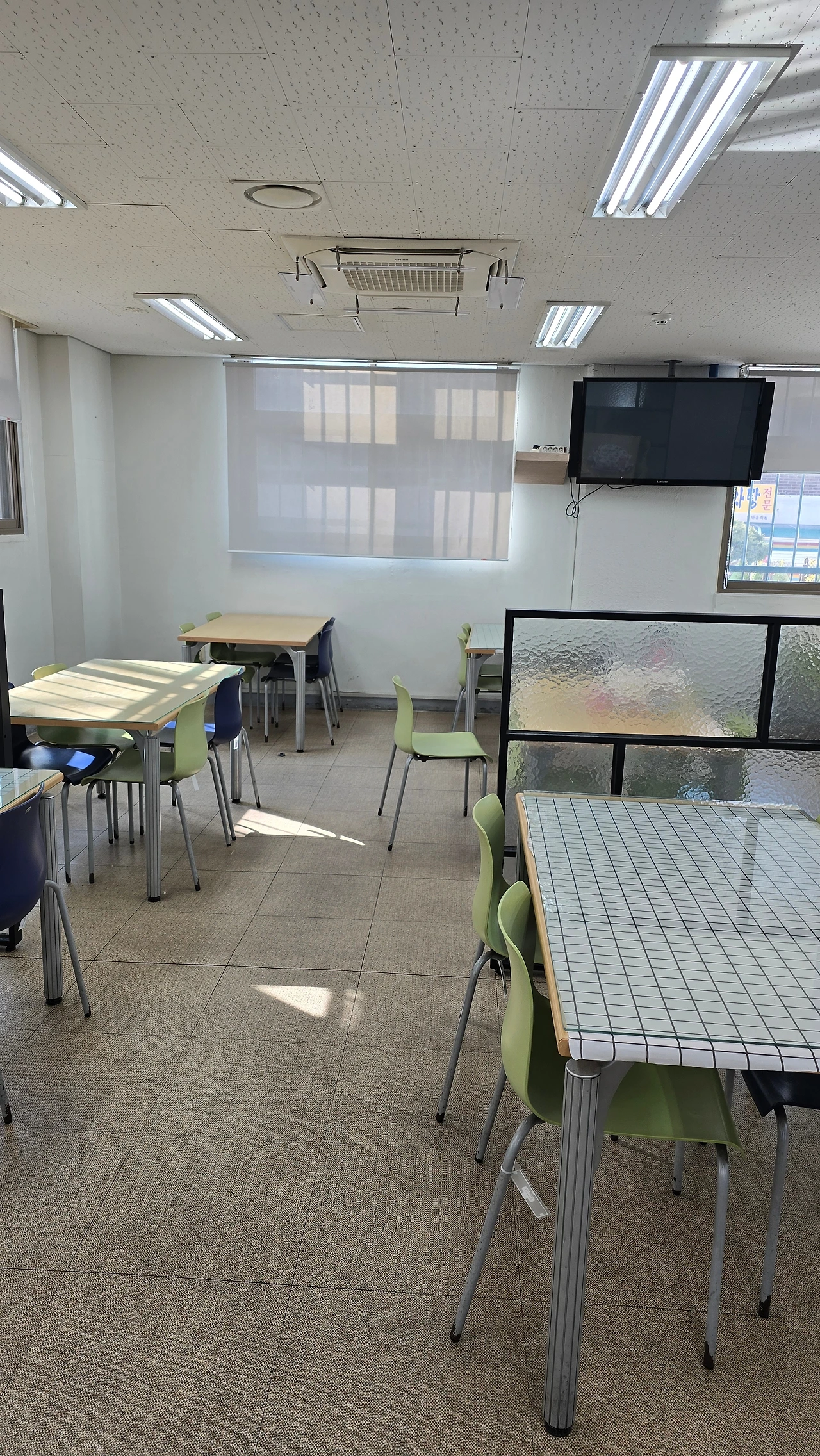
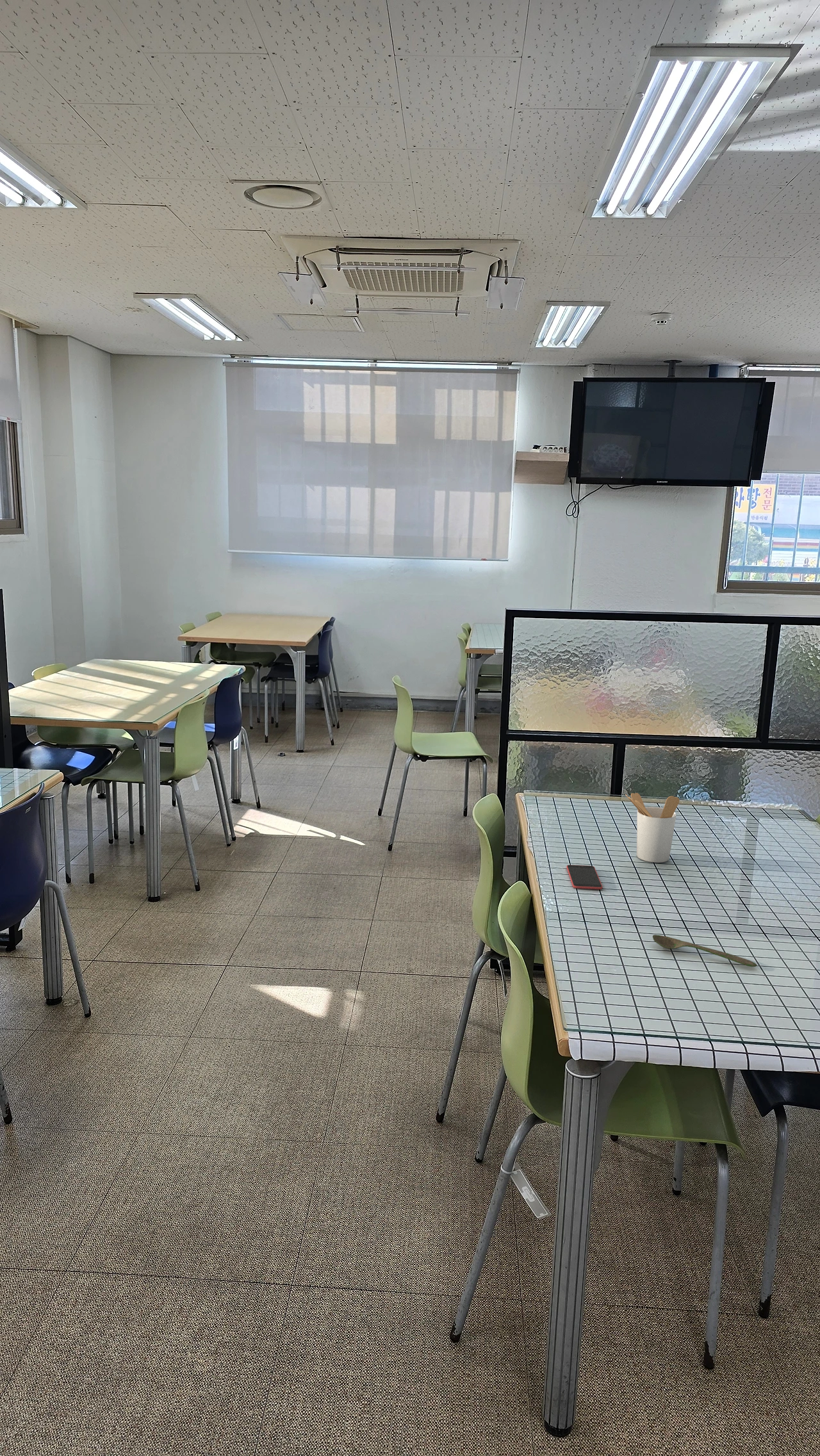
+ spoon [652,934,758,967]
+ smartphone [566,864,603,890]
+ utensil holder [625,792,680,863]
